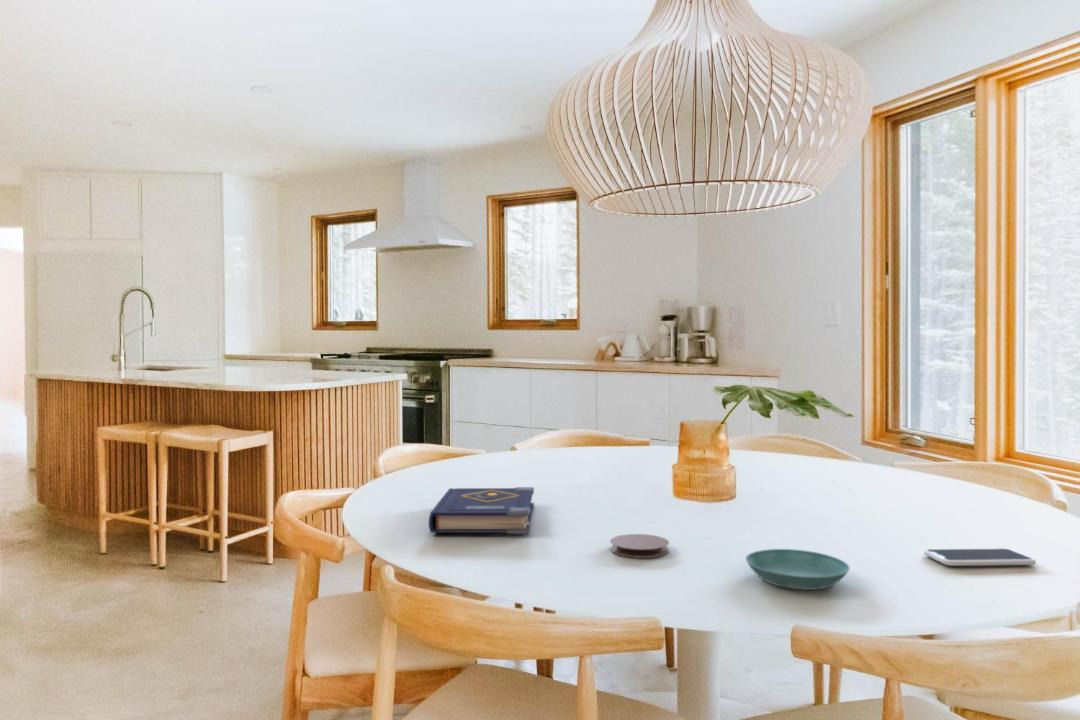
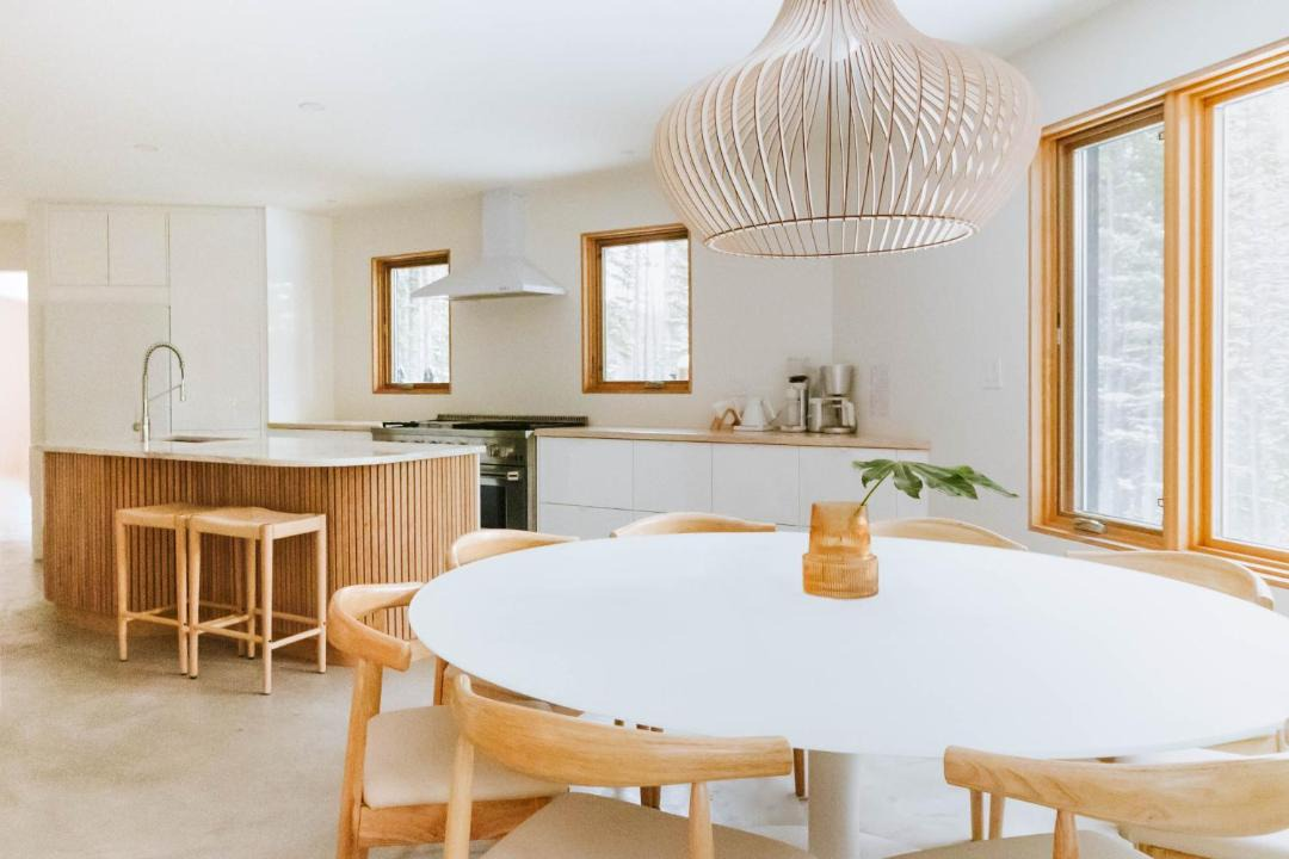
- coaster [609,533,670,559]
- saucer [745,548,851,591]
- book [427,486,535,535]
- smartphone [923,547,1037,567]
